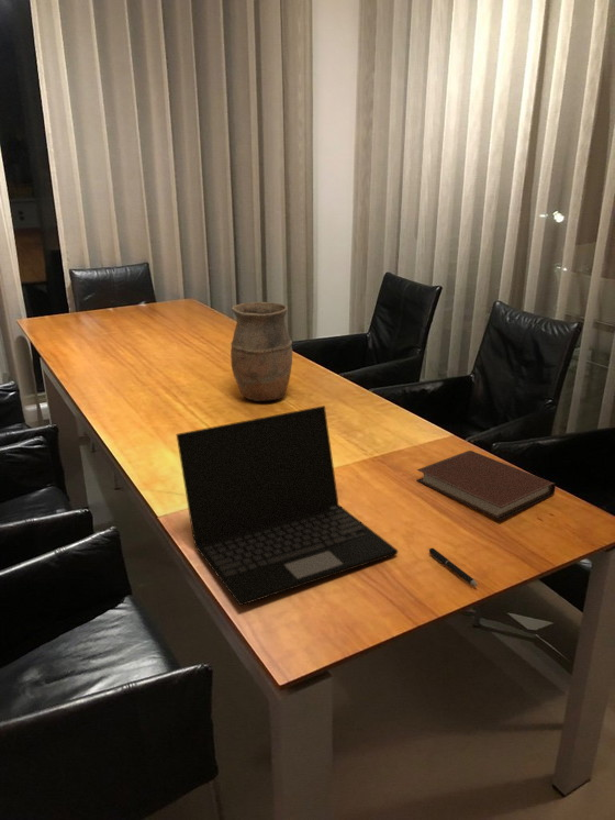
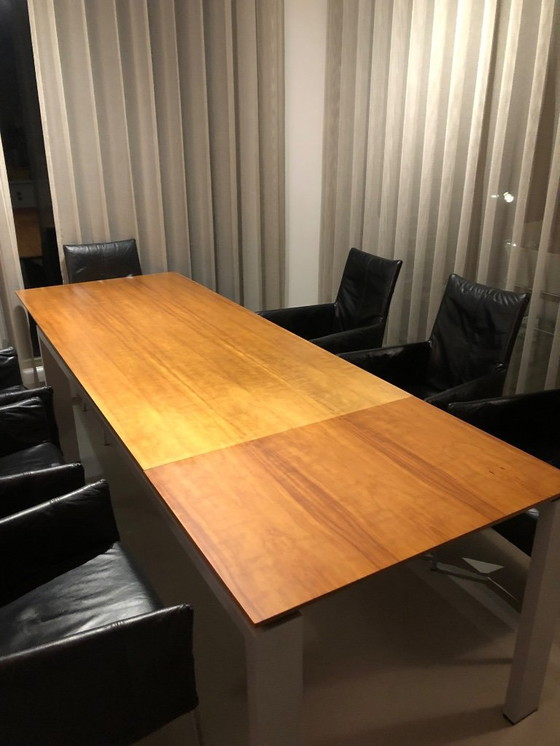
- laptop [176,405,399,607]
- pen [428,547,479,587]
- vase [230,301,293,402]
- notebook [416,450,557,521]
